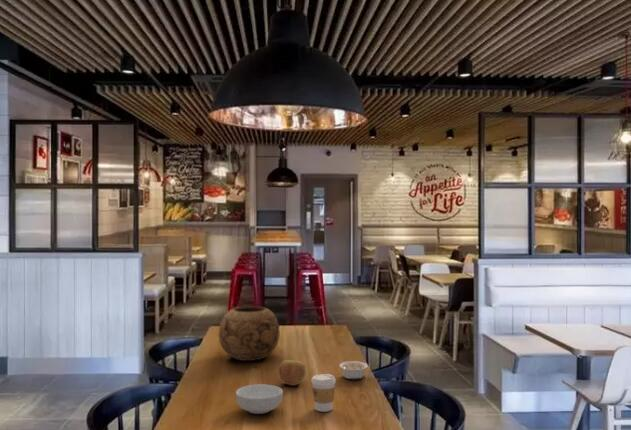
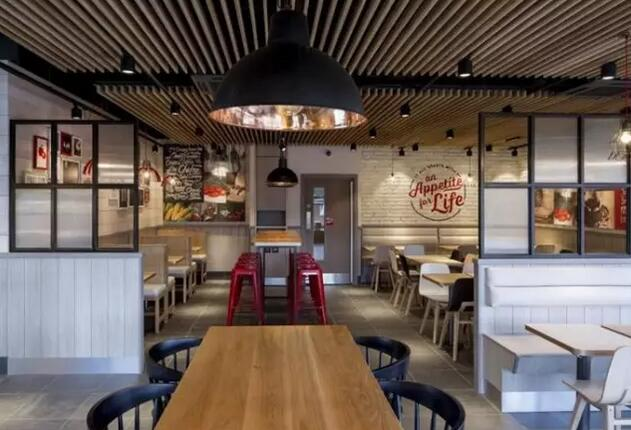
- coffee cup [311,373,337,413]
- decorative bowl [218,306,281,362]
- apple [278,359,307,386]
- legume [338,360,369,380]
- cereal bowl [235,383,284,415]
